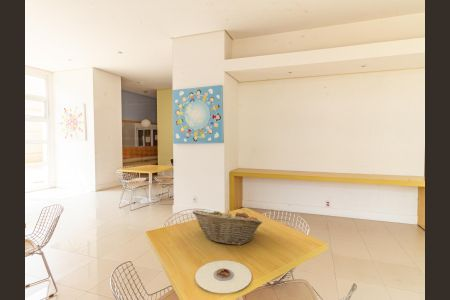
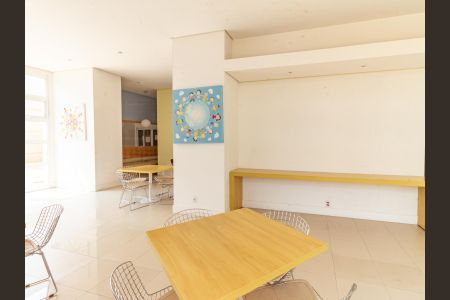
- plate [194,260,253,294]
- fruit basket [191,207,263,246]
